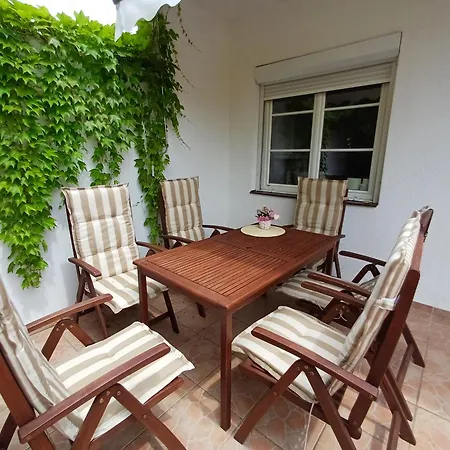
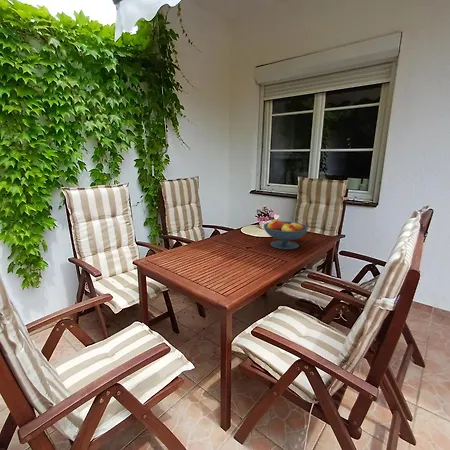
+ fruit bowl [263,219,309,250]
